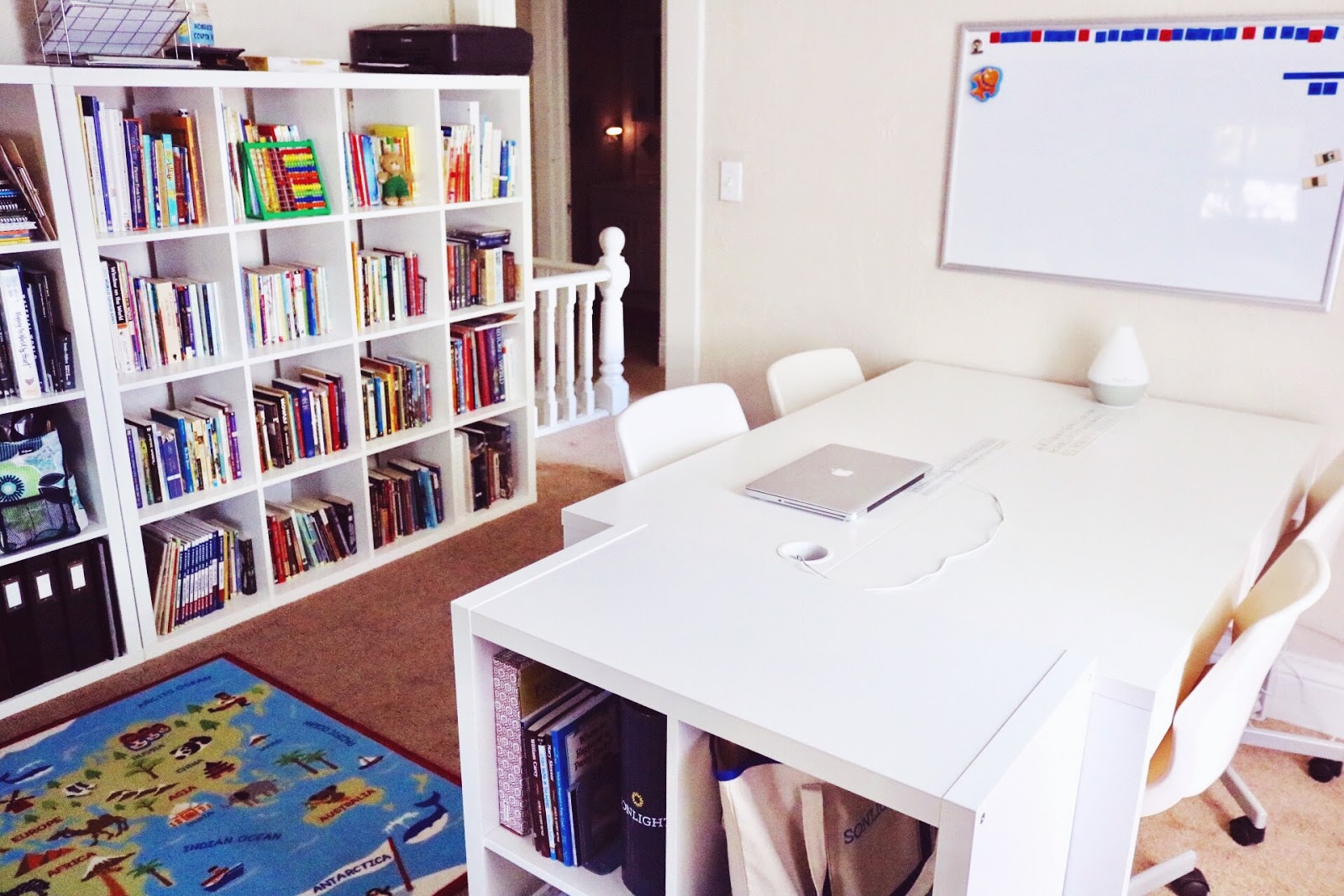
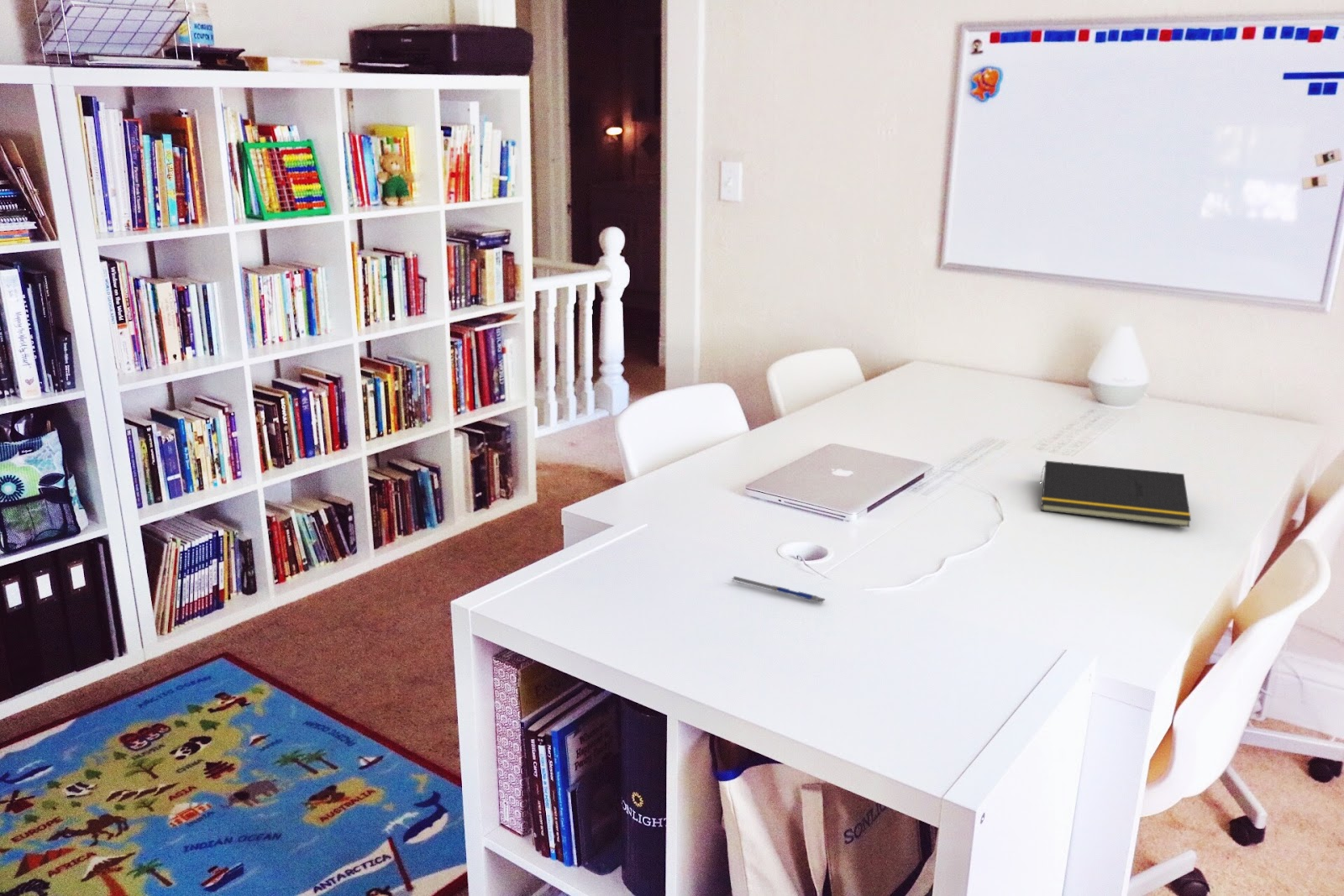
+ notepad [1040,460,1192,528]
+ pen [730,575,827,605]
